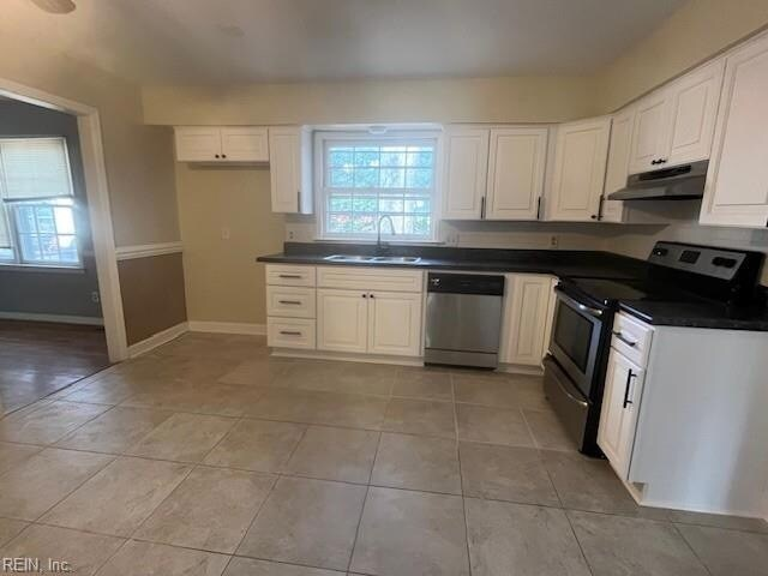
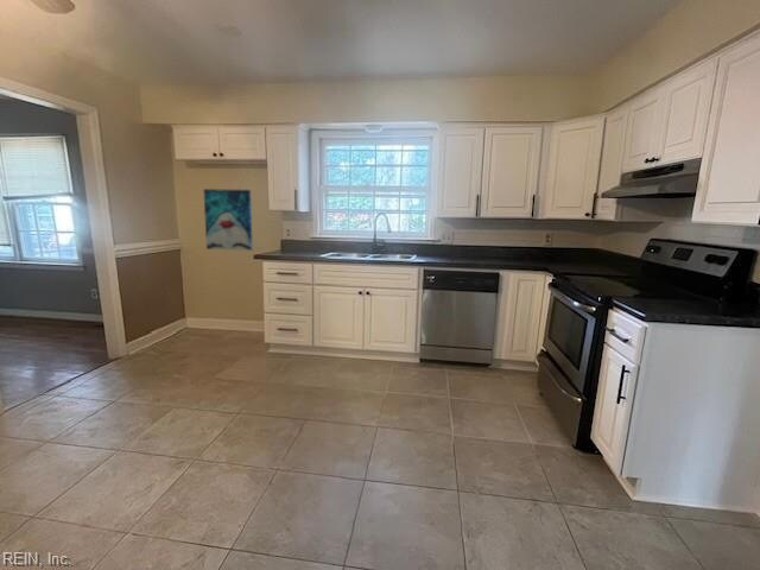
+ wall art [202,188,254,252]
